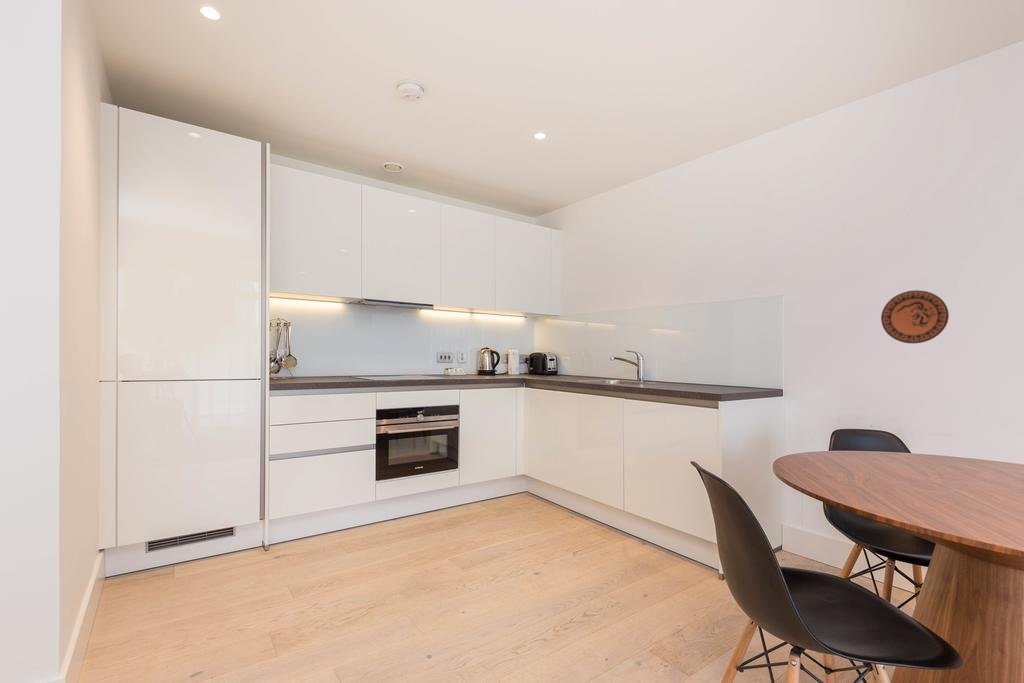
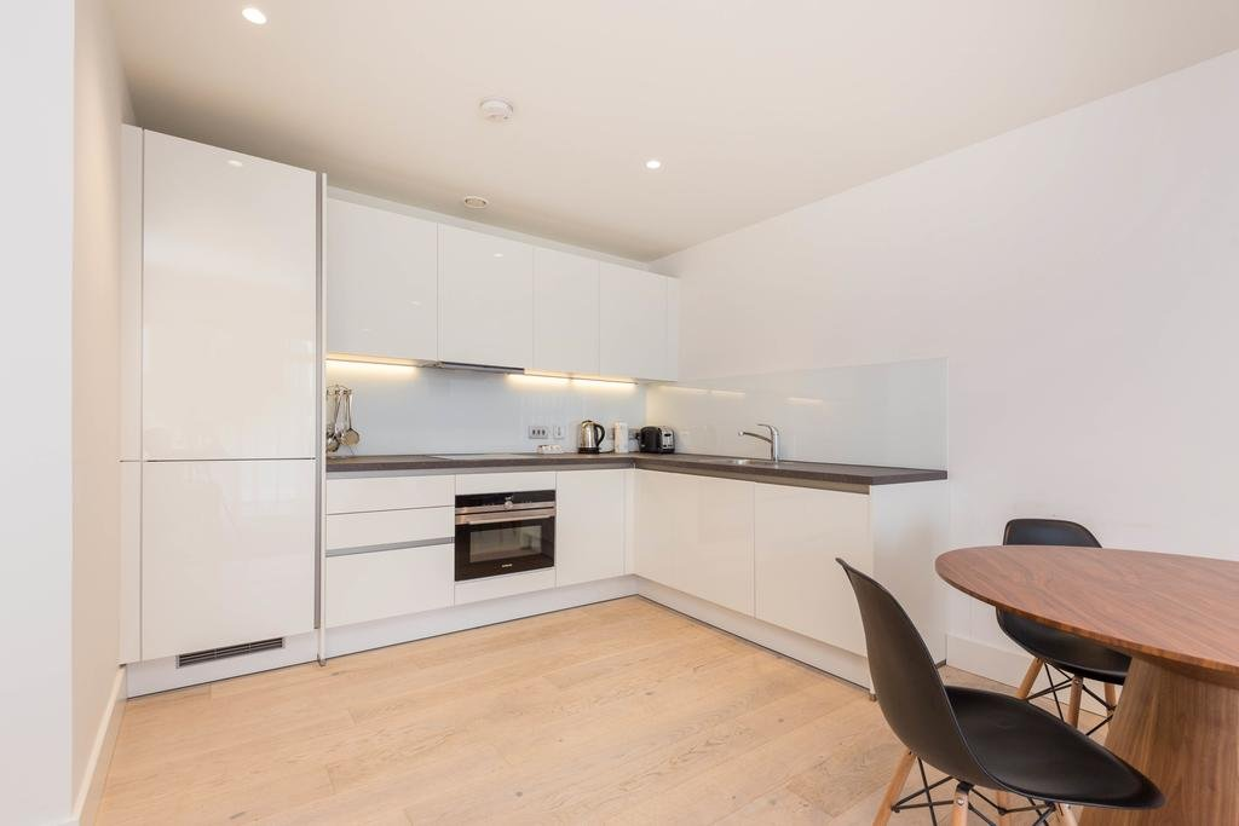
- decorative plate [880,289,950,344]
